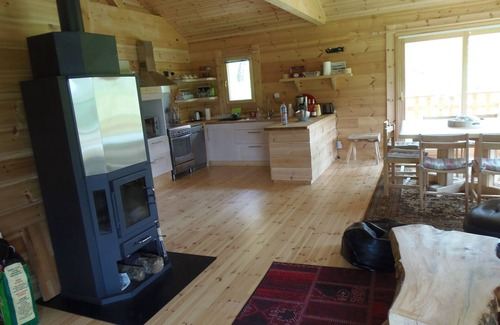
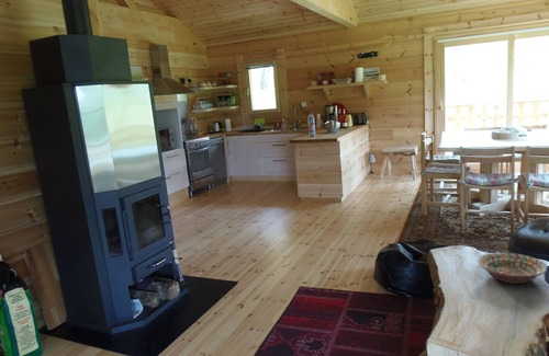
+ decorative bowl [477,252,548,285]
